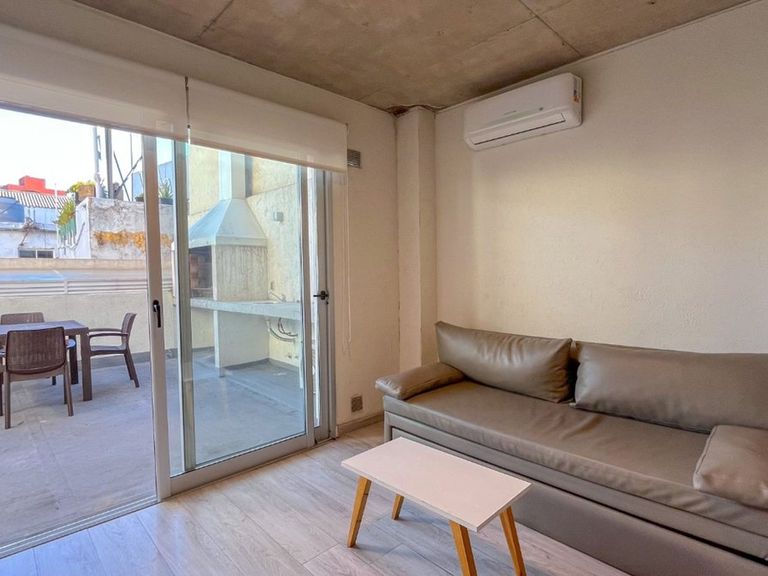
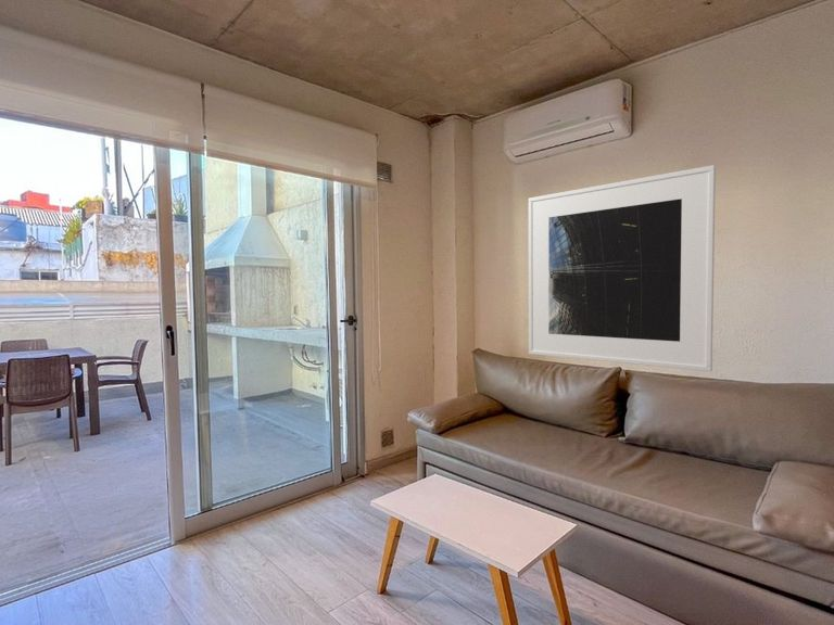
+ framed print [528,164,717,372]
